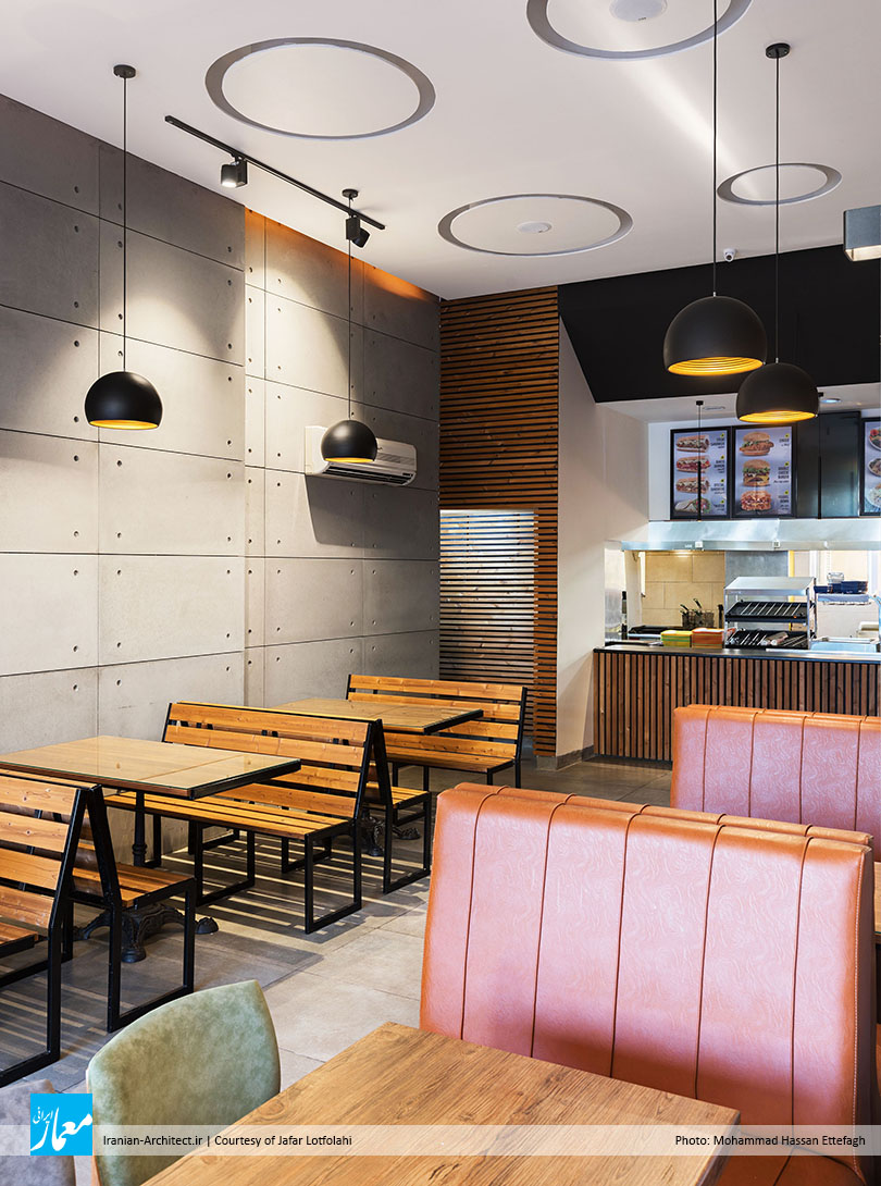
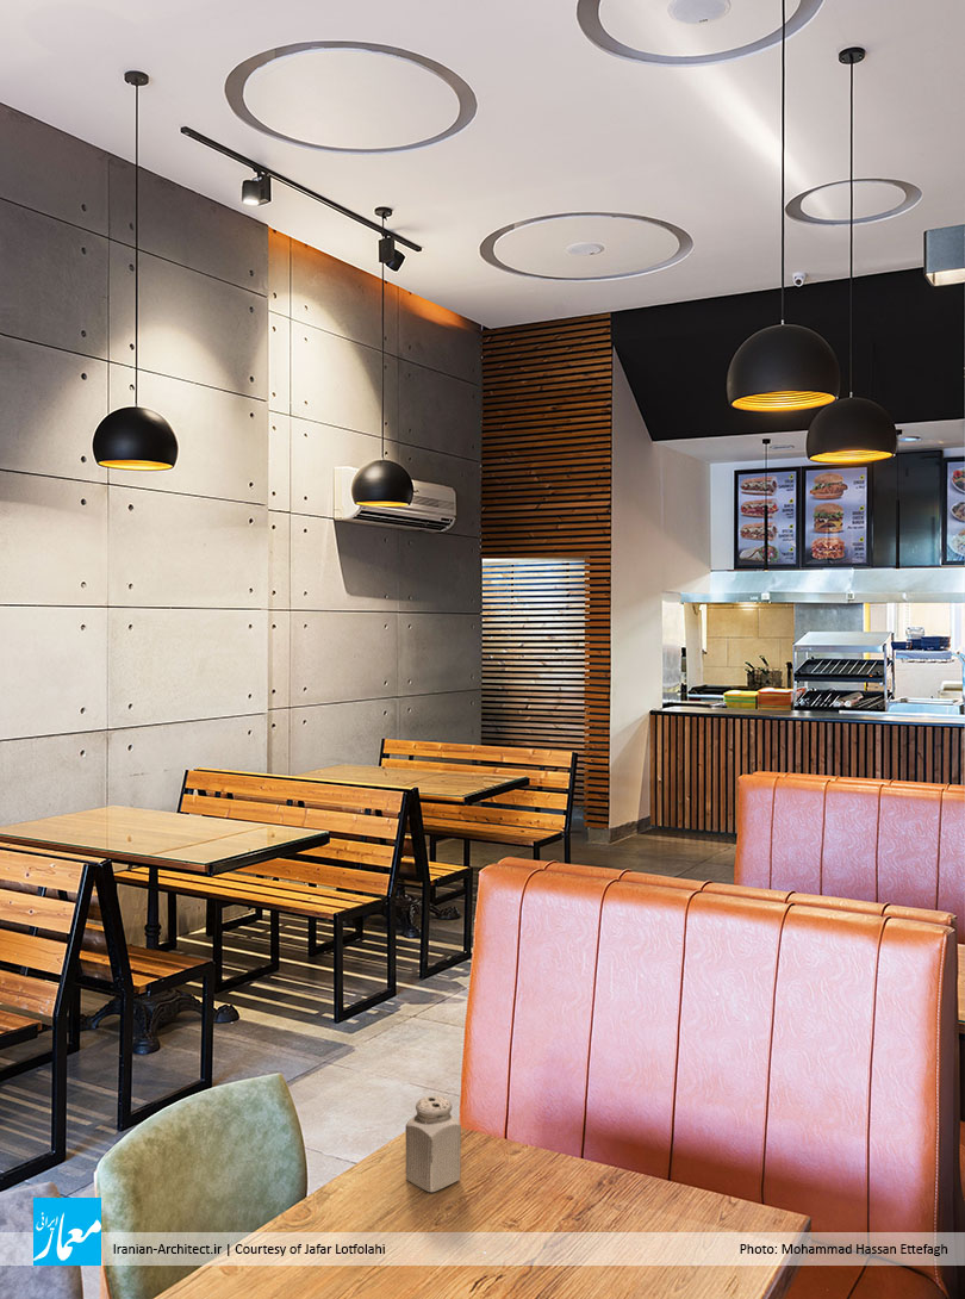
+ salt shaker [405,1095,462,1193]
